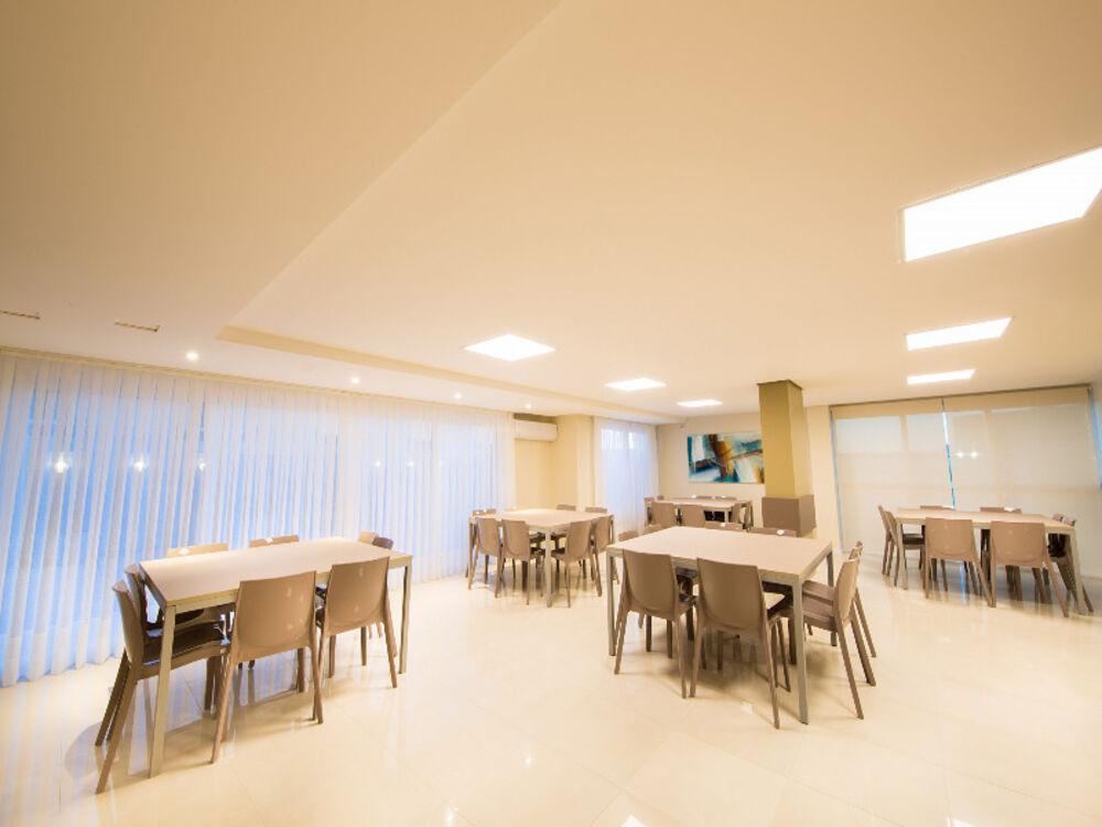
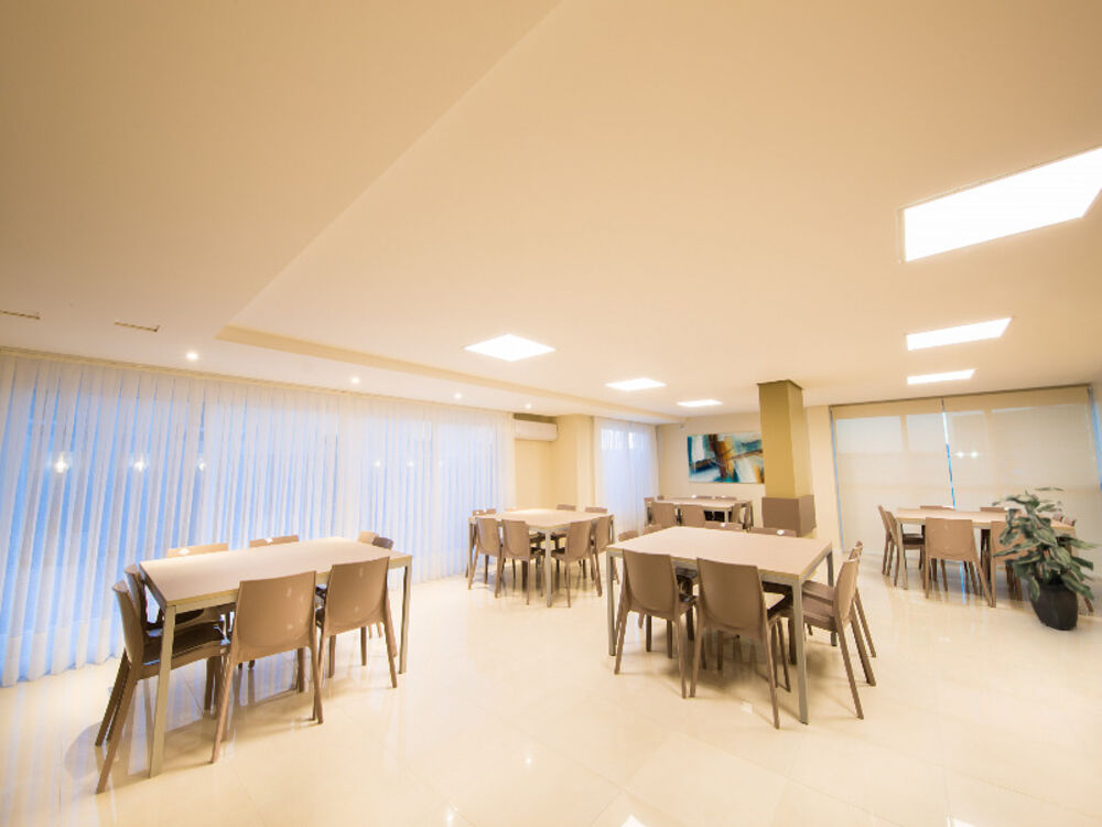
+ indoor plant [990,486,1102,631]
